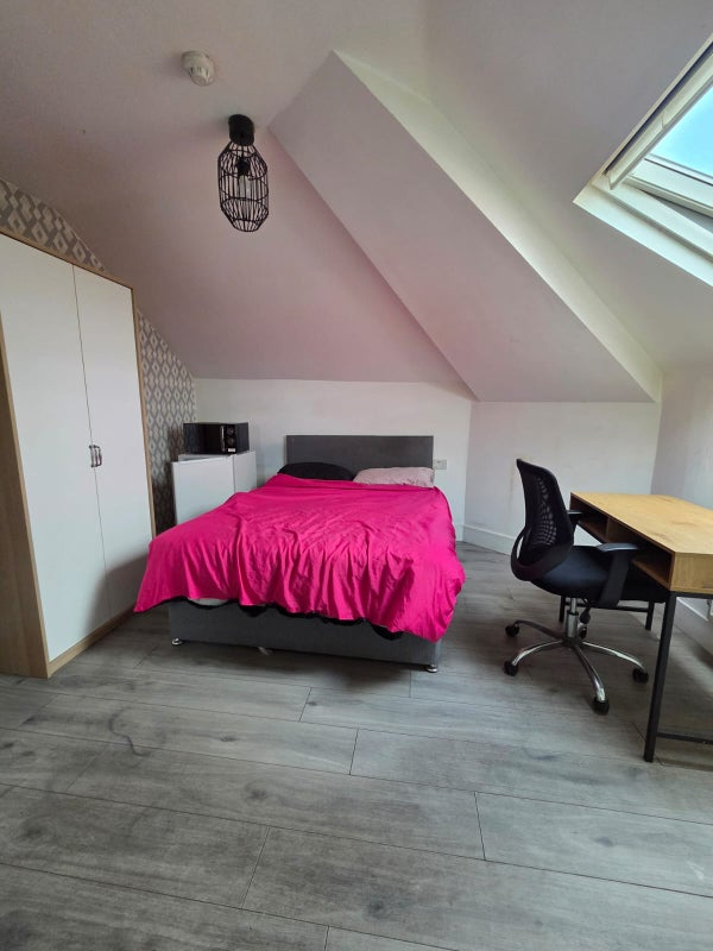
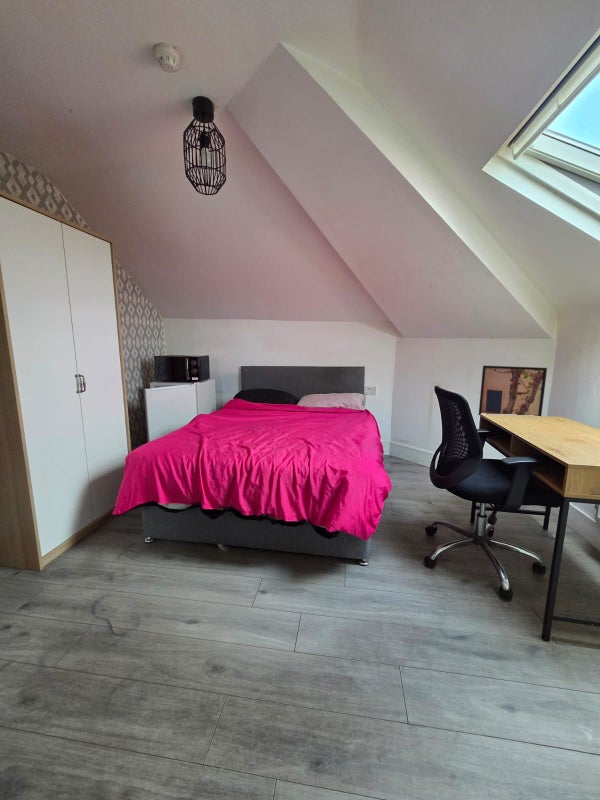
+ wall art [478,365,548,417]
